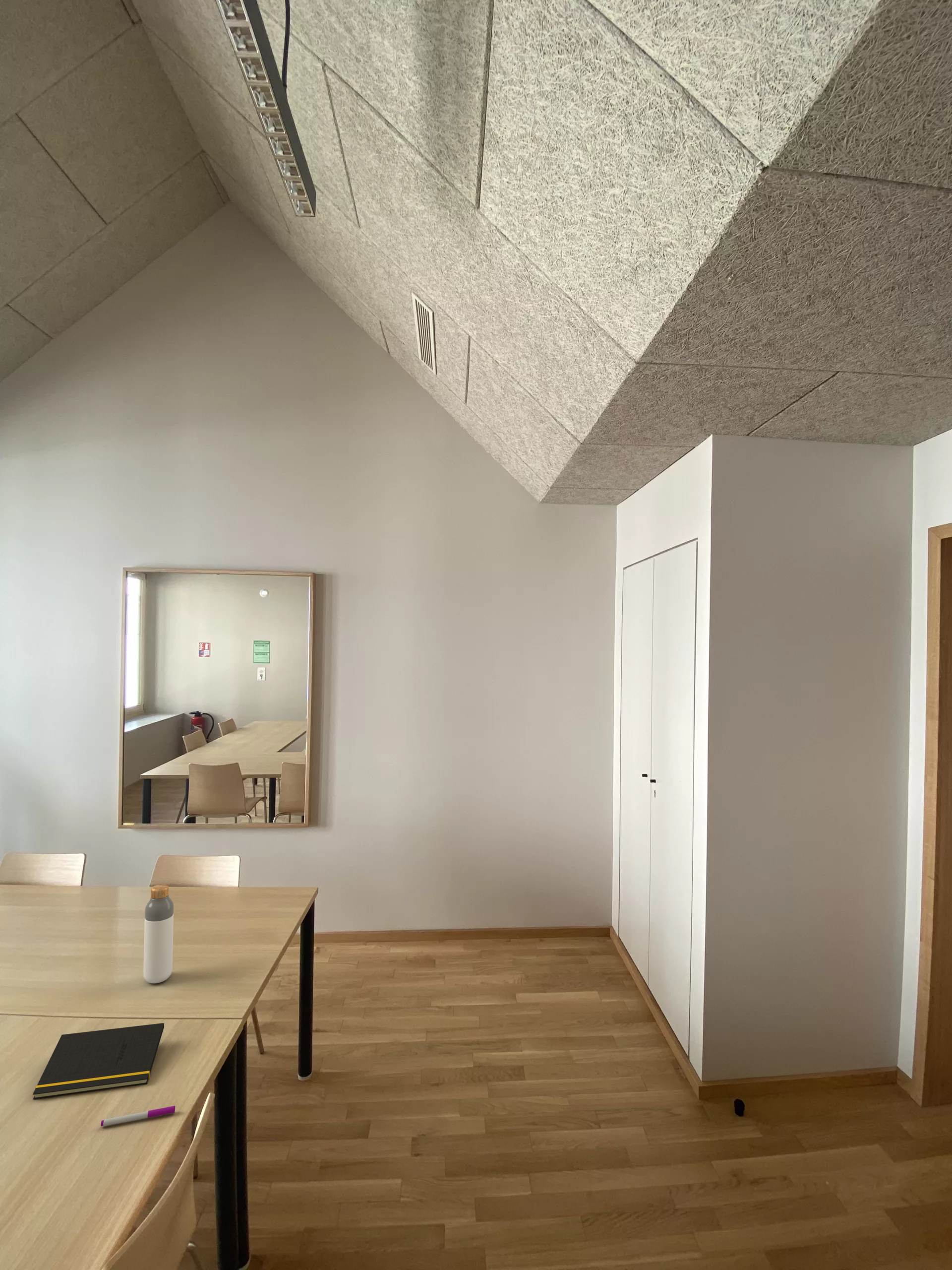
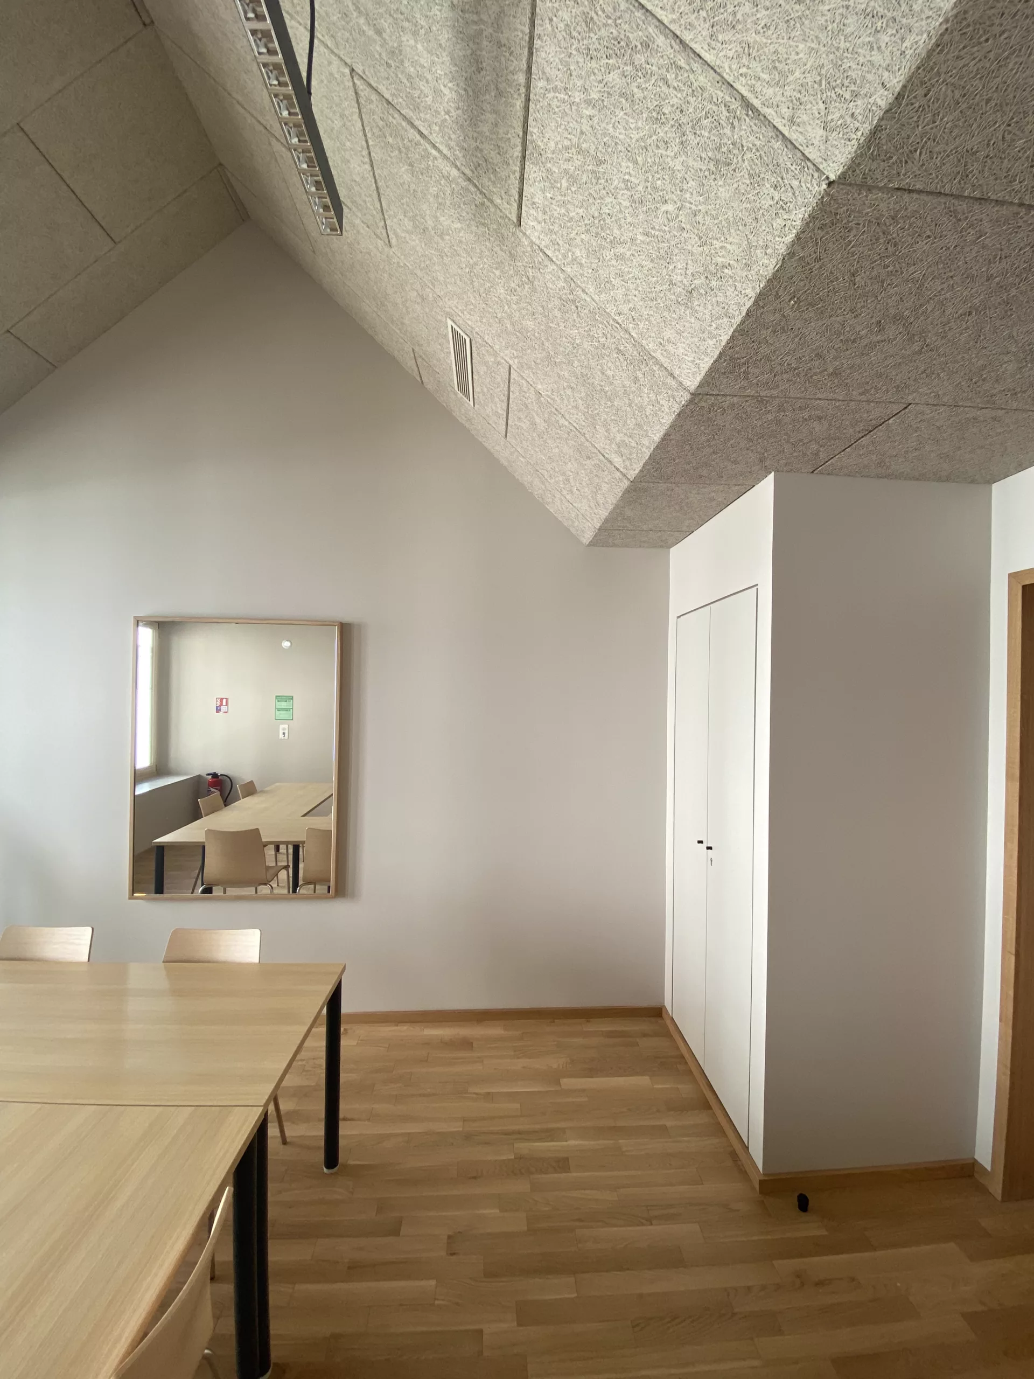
- bottle [143,884,174,984]
- notepad [32,1022,165,1100]
- pen [100,1105,176,1127]
